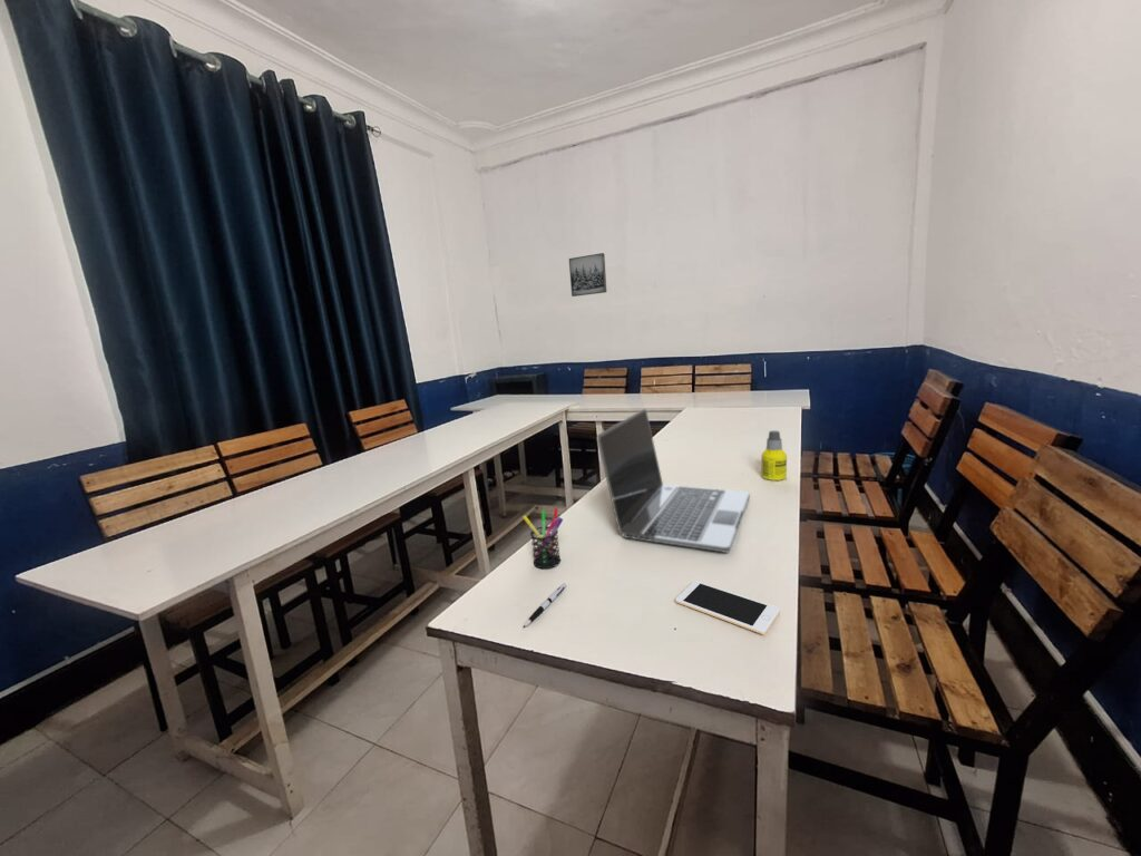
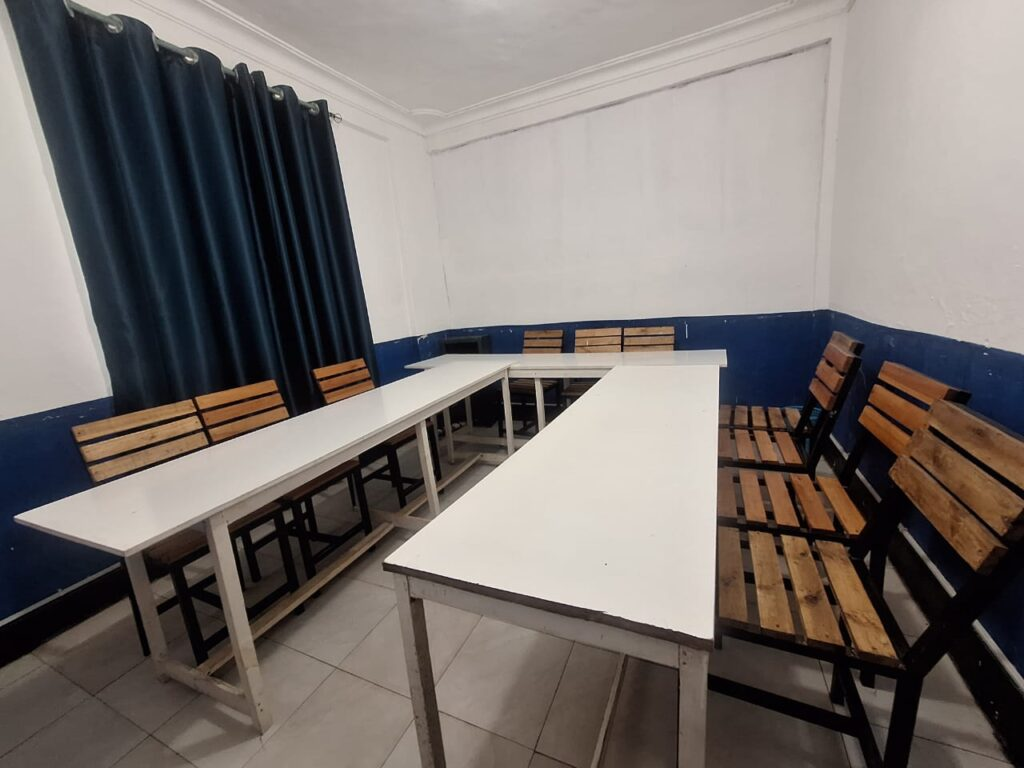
- pen [523,582,567,629]
- laptop [596,408,751,554]
- cell phone [674,580,781,635]
- wall art [568,252,607,298]
- pen holder [521,506,564,570]
- bottle [760,430,788,481]
